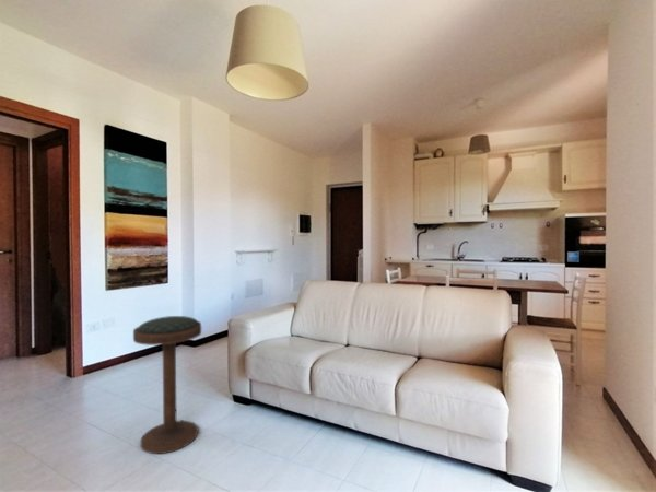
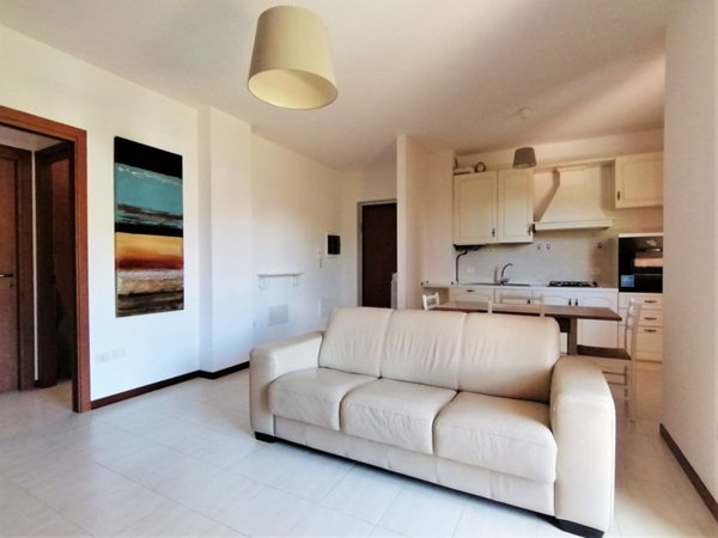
- bar stool [132,315,202,455]
